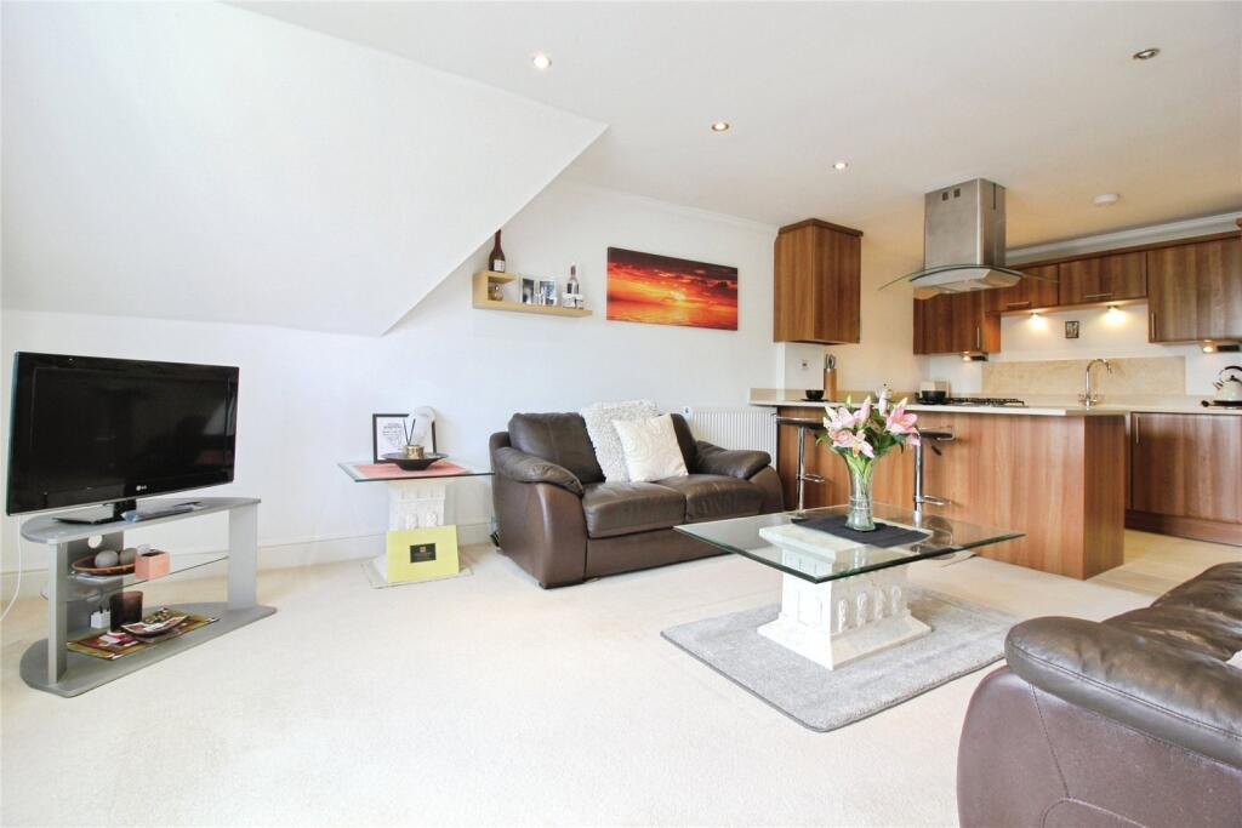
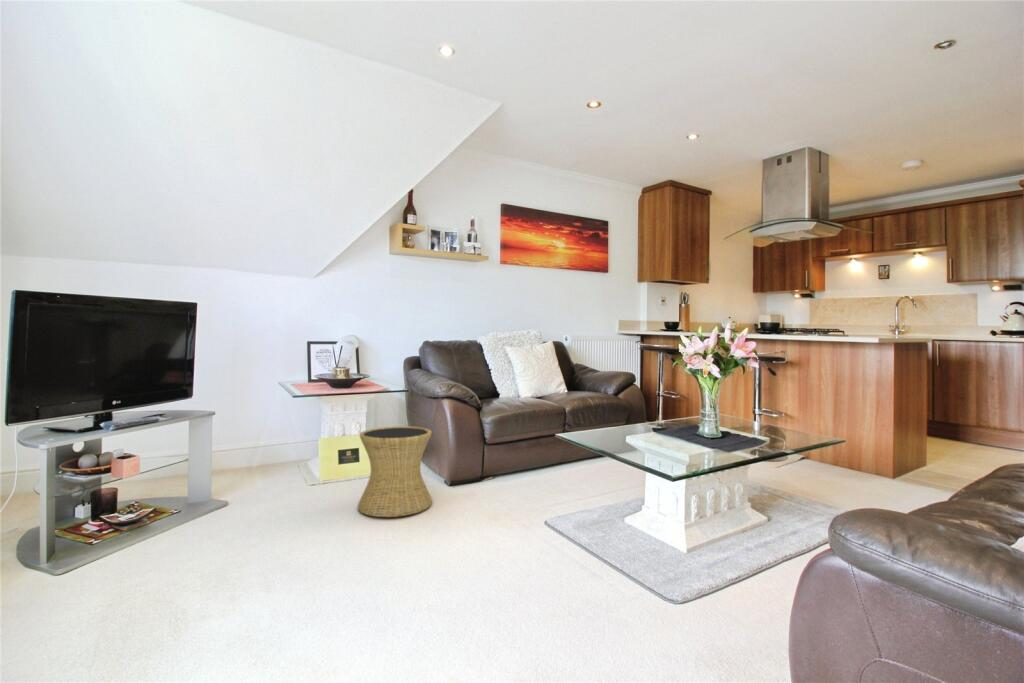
+ side table [356,425,433,518]
